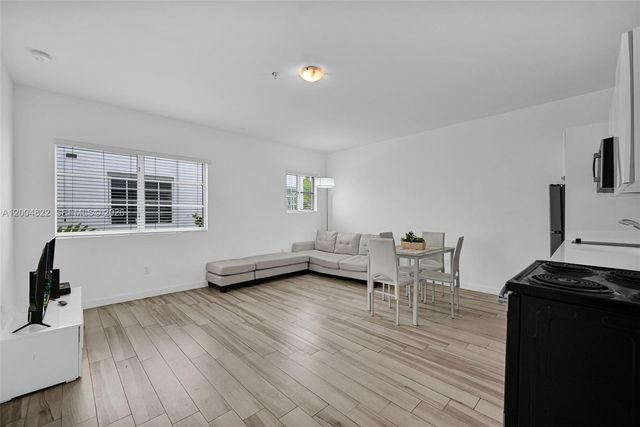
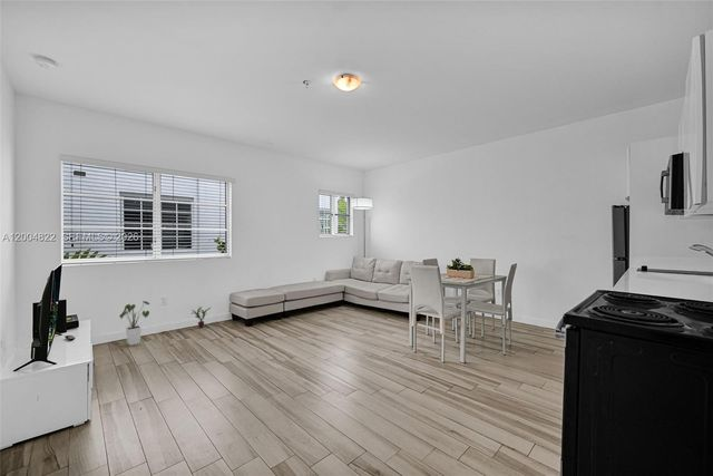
+ house plant [118,300,150,347]
+ potted plant [191,305,212,329]
